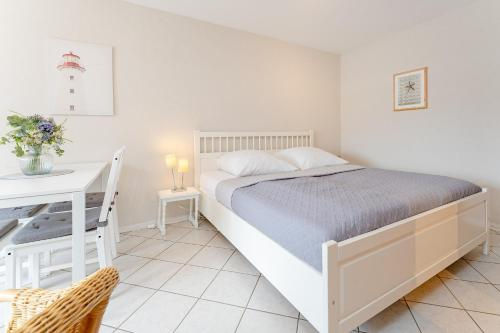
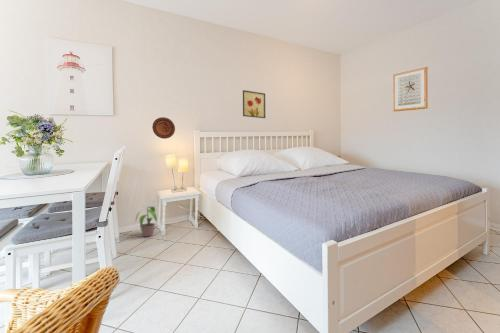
+ potted plant [134,206,158,238]
+ wall art [242,89,266,119]
+ decorative plate [151,116,176,140]
